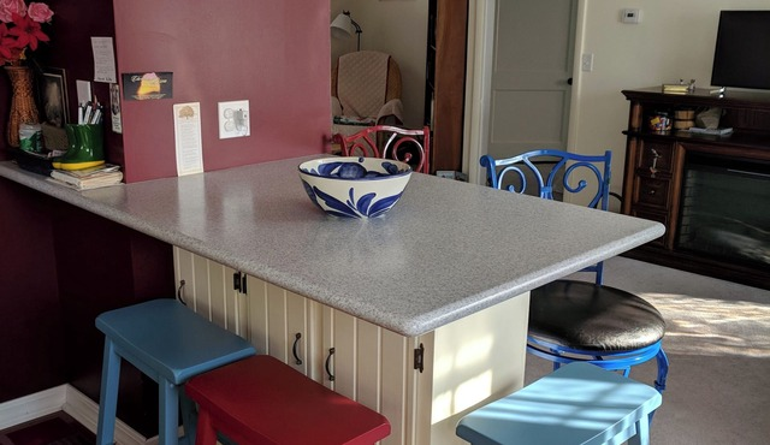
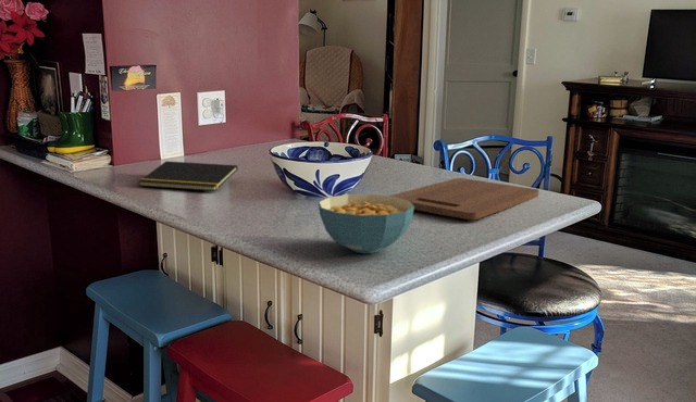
+ cutting board [388,177,539,221]
+ cereal bowl [318,193,414,254]
+ notepad [138,160,239,192]
